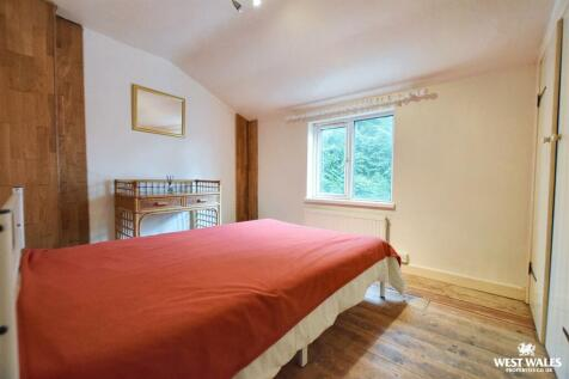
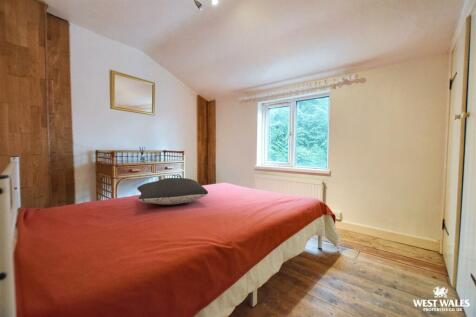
+ pillow [136,177,209,205]
